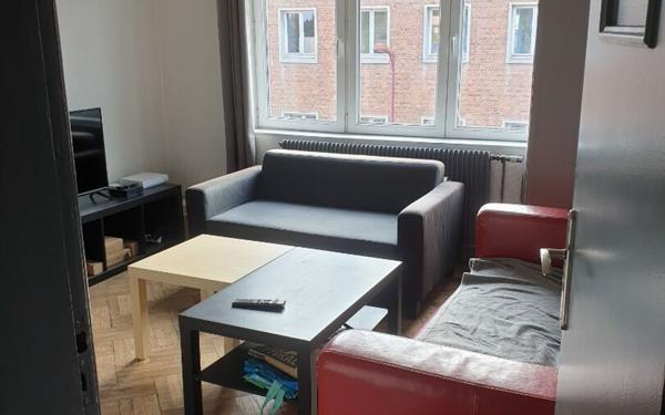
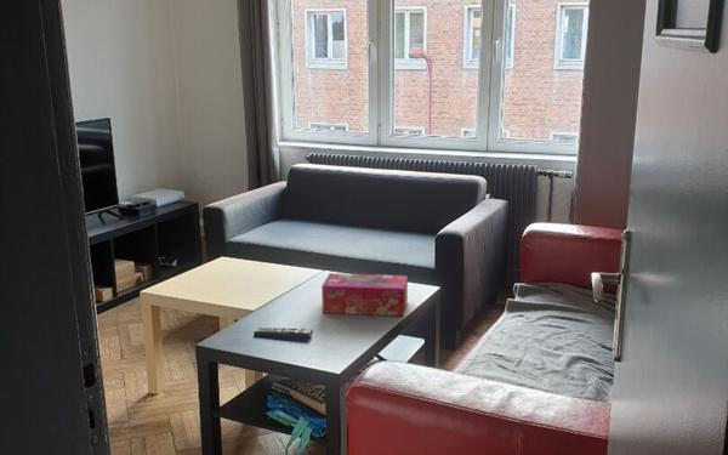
+ tissue box [320,272,409,317]
